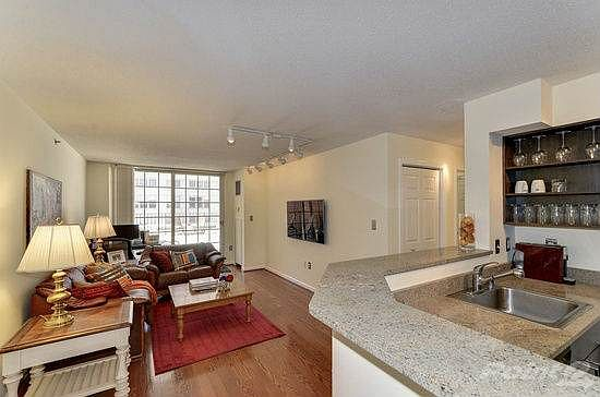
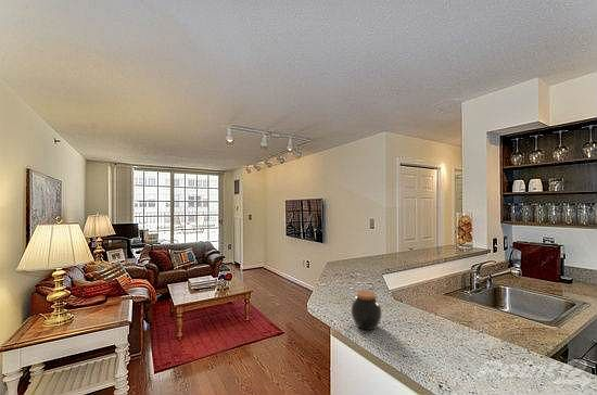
+ jar [351,290,383,331]
